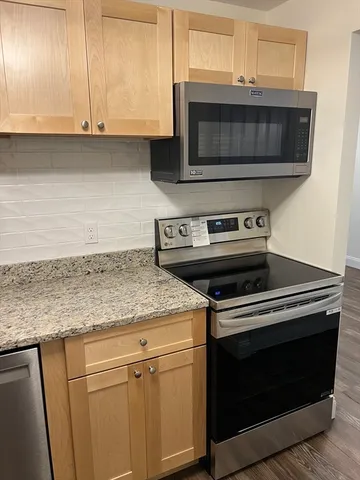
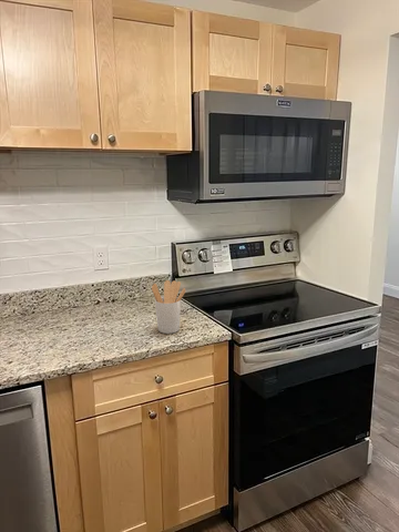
+ utensil holder [151,279,187,335]
